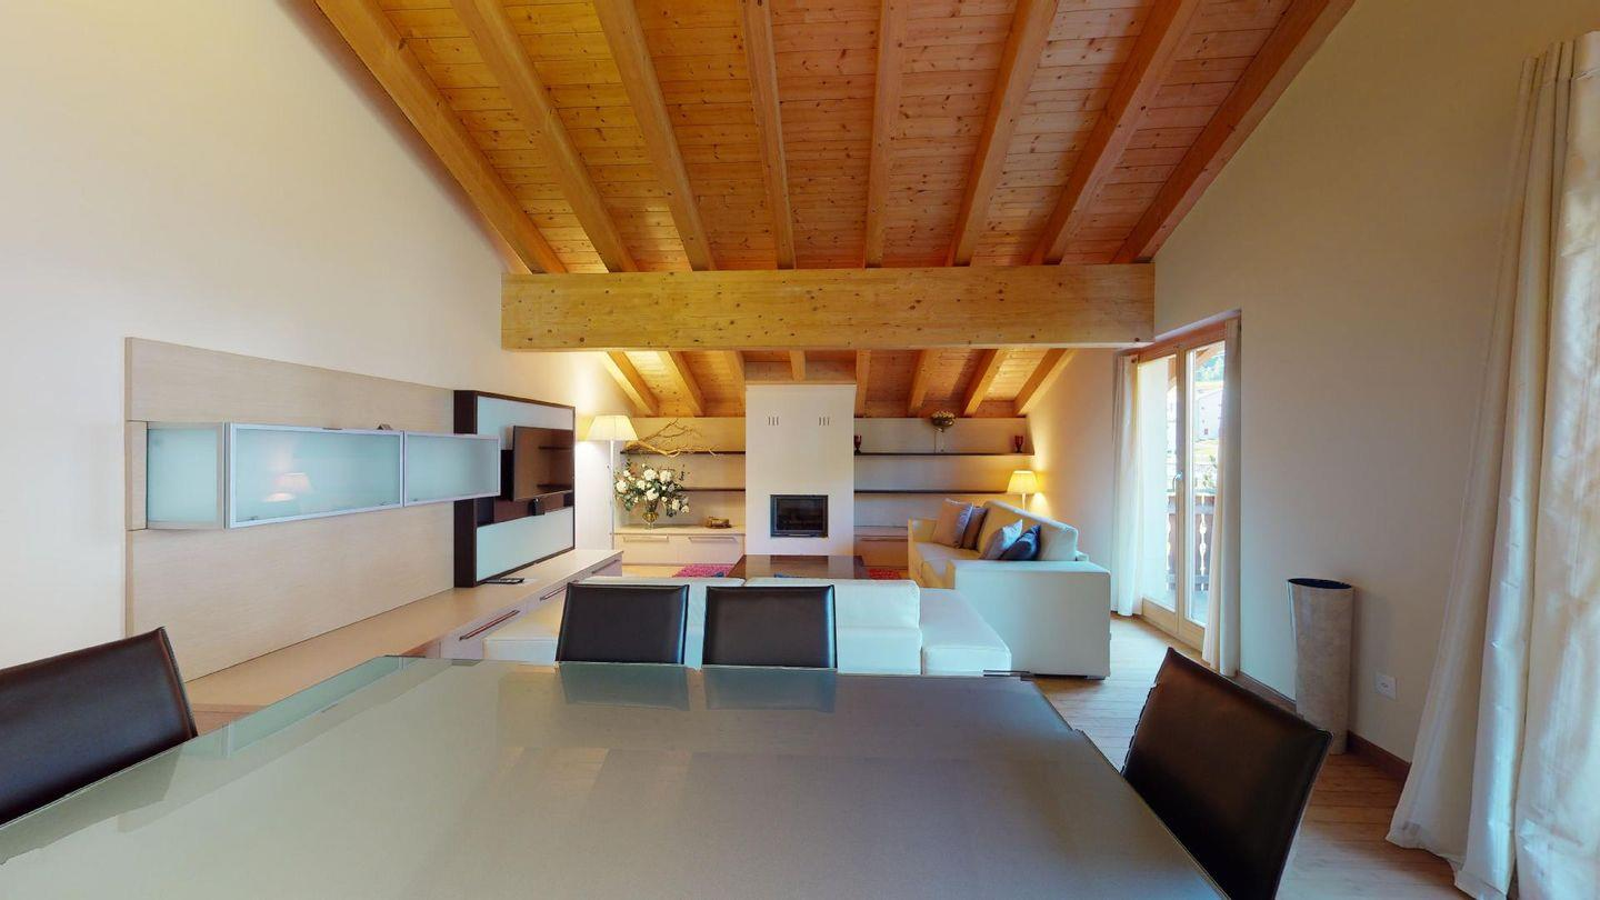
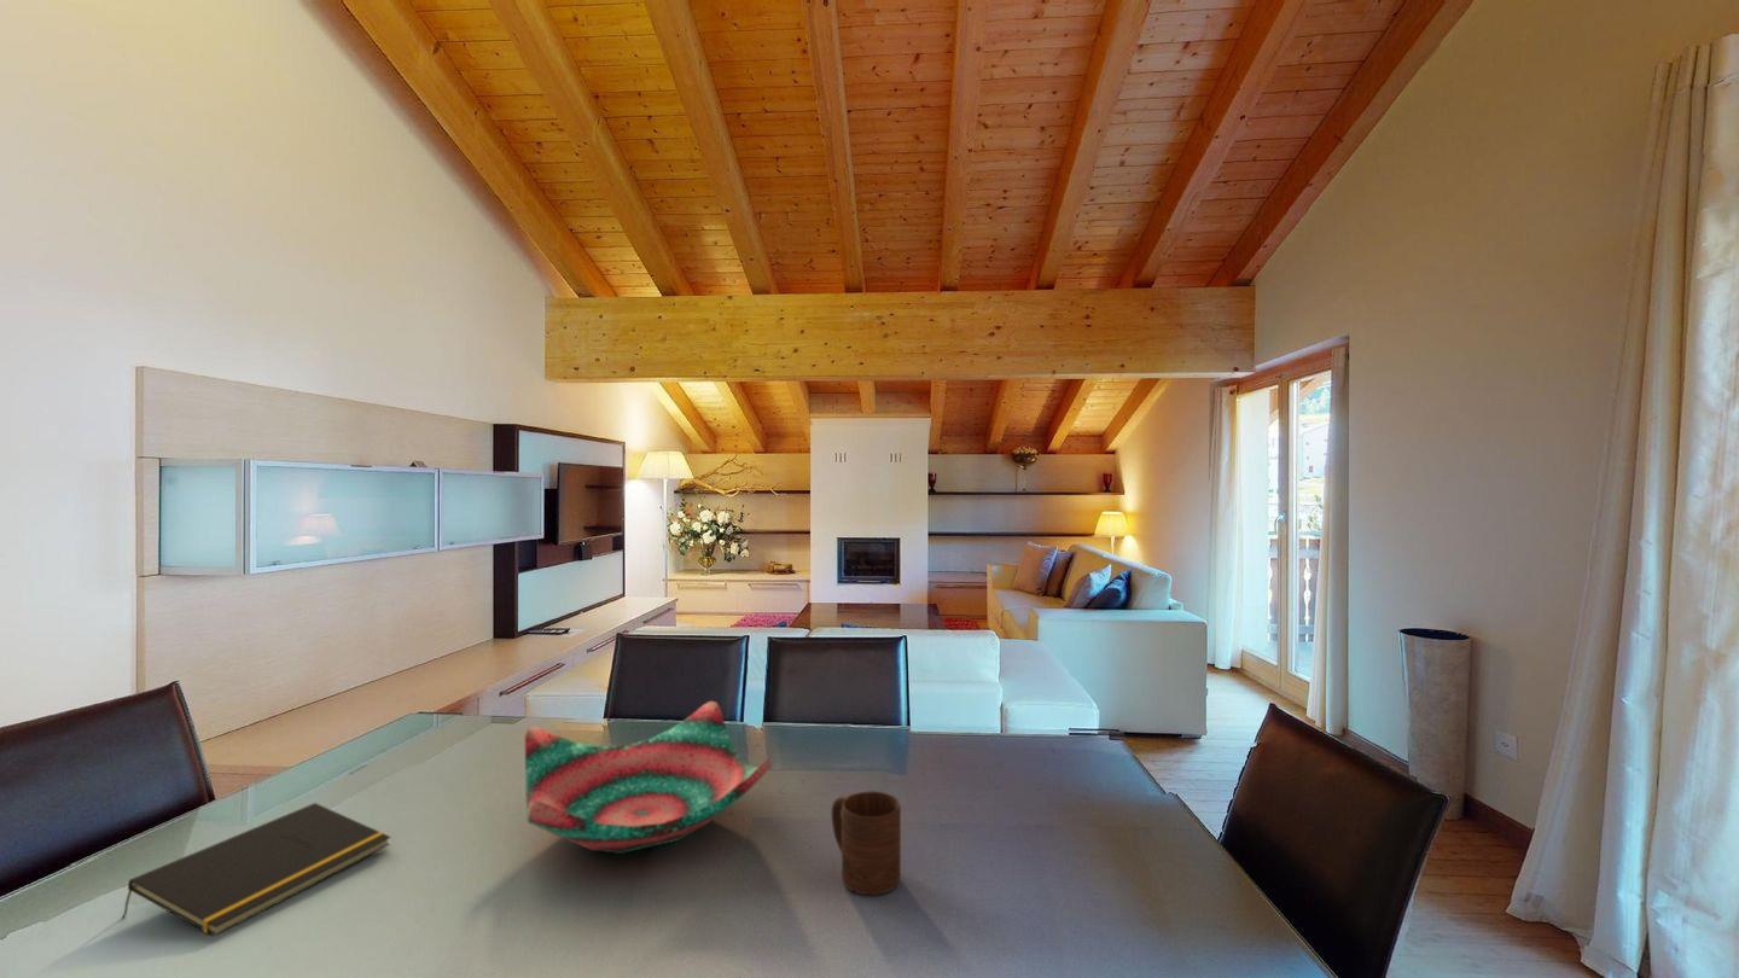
+ notepad [121,802,392,937]
+ cup [830,790,902,896]
+ decorative bowl [524,700,772,855]
